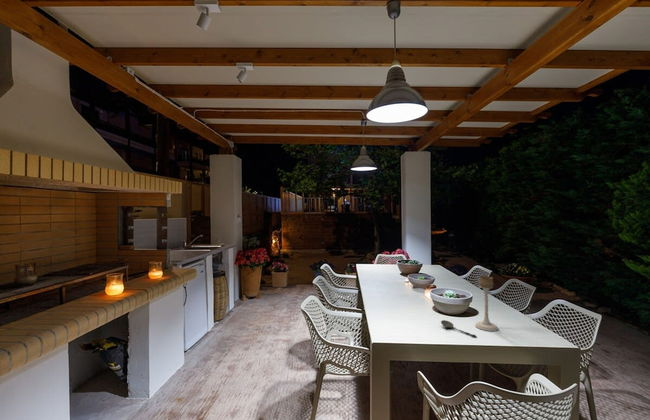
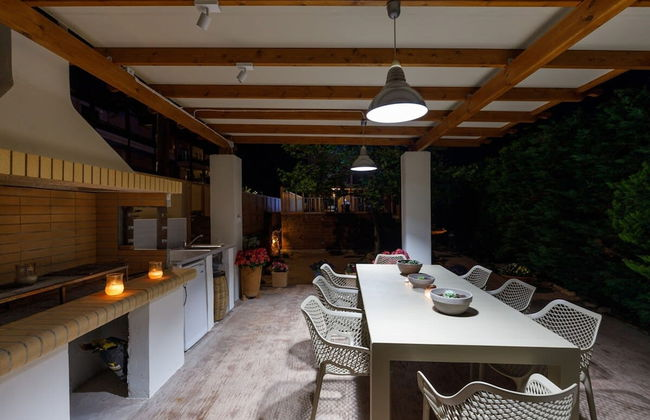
- spoon [440,319,478,338]
- candle holder [474,275,499,332]
